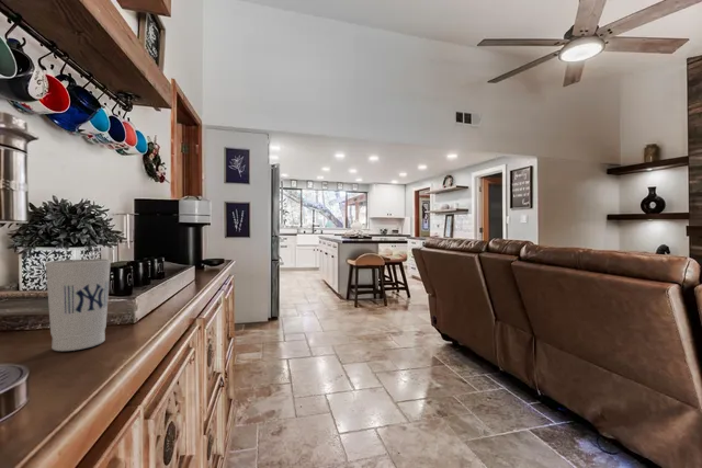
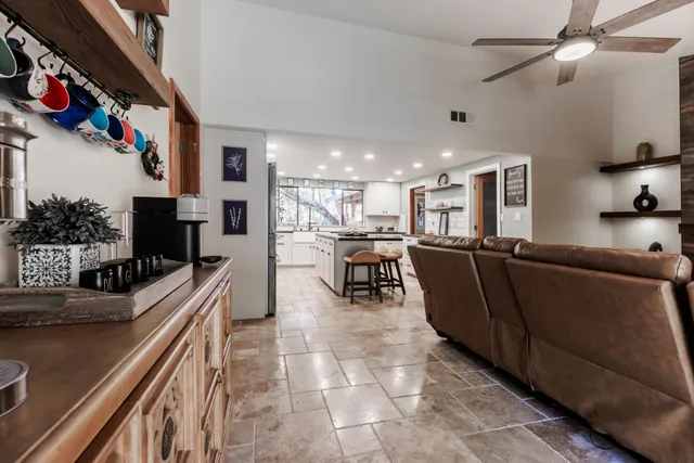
- cup [44,258,112,352]
